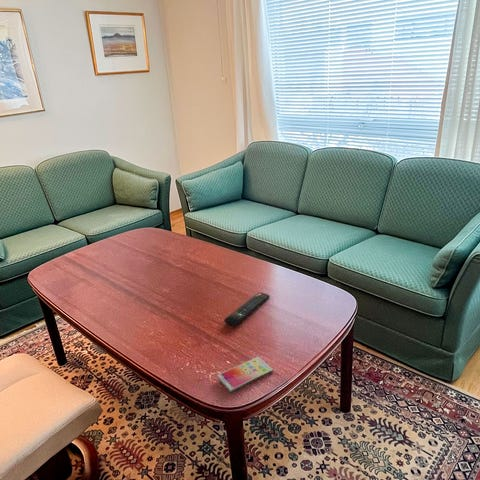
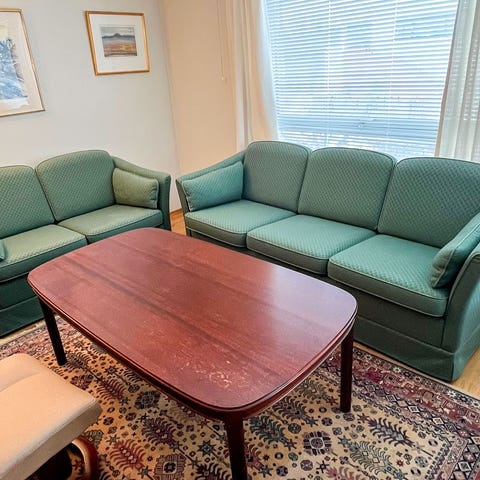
- smartphone [216,355,274,393]
- remote control [223,292,270,327]
